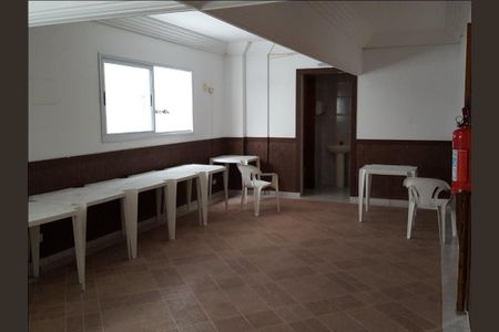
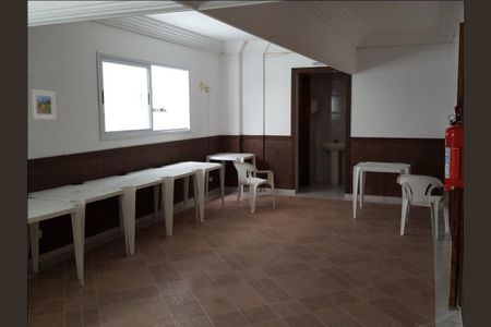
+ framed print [29,88,57,121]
